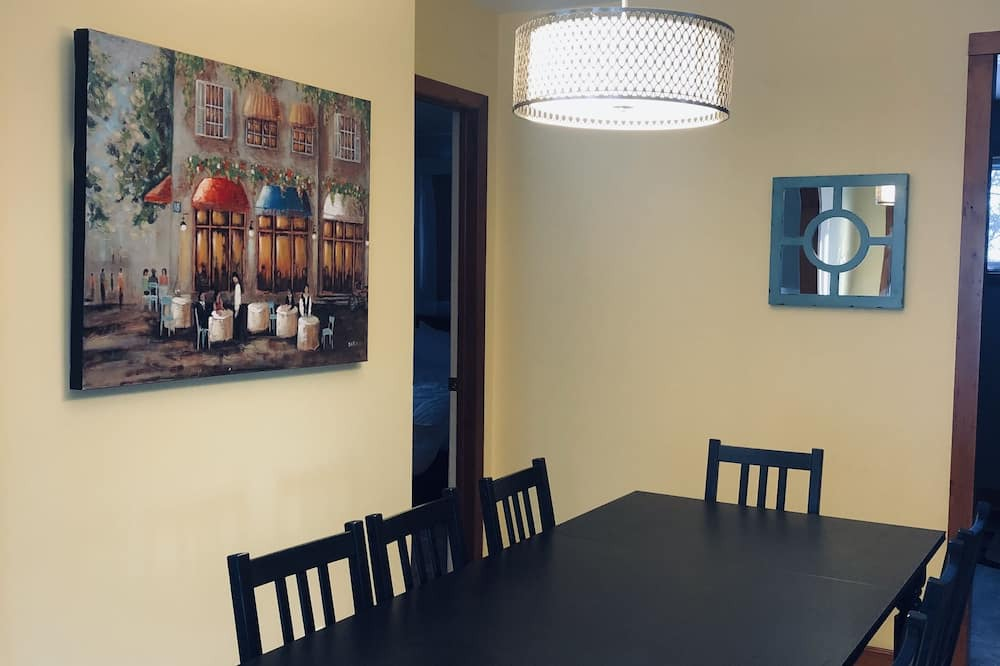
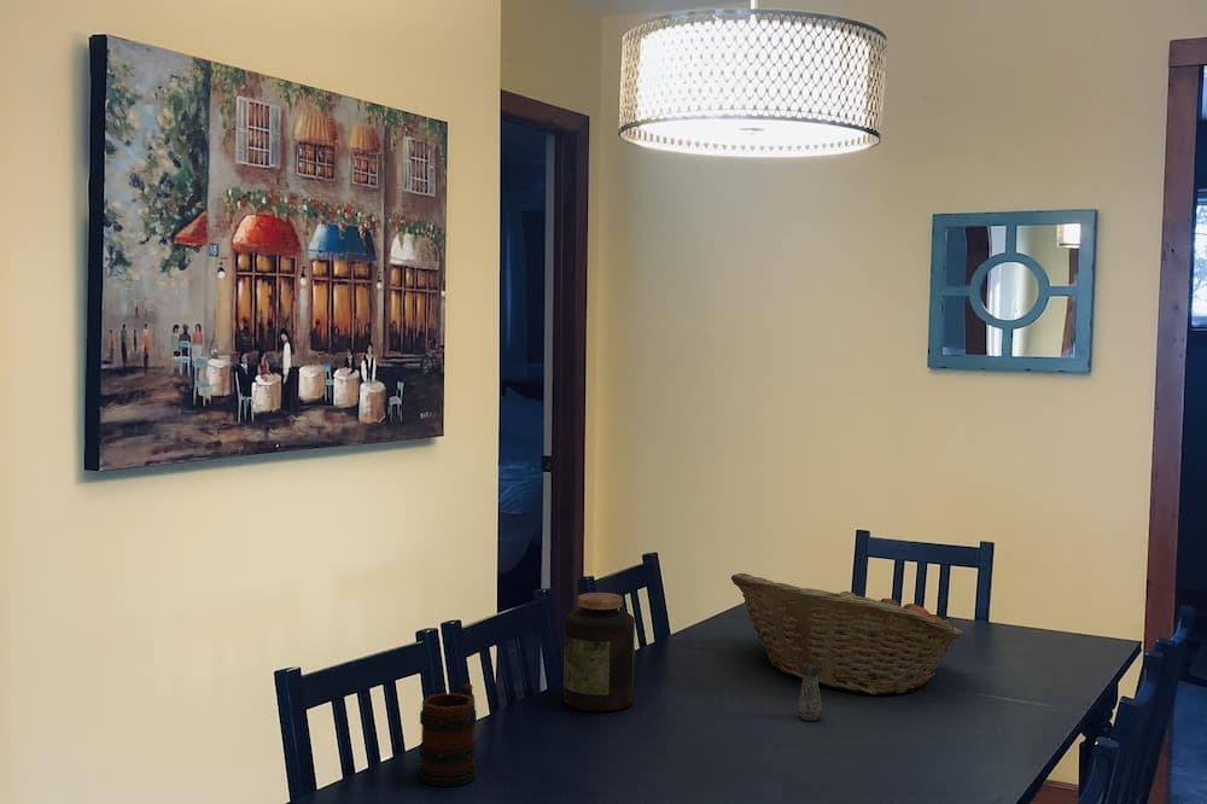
+ salt shaker [797,663,823,722]
+ jar [562,592,636,712]
+ mug [418,682,478,787]
+ fruit basket [730,572,963,695]
